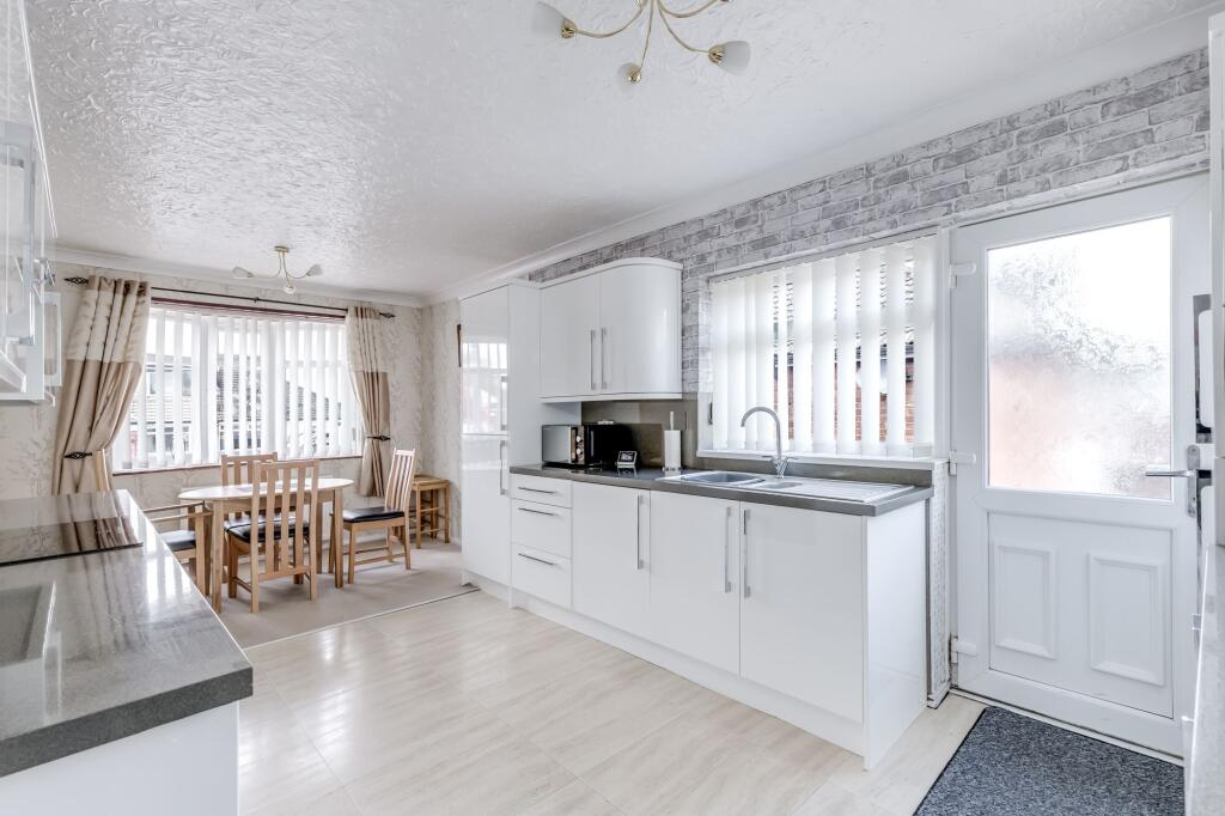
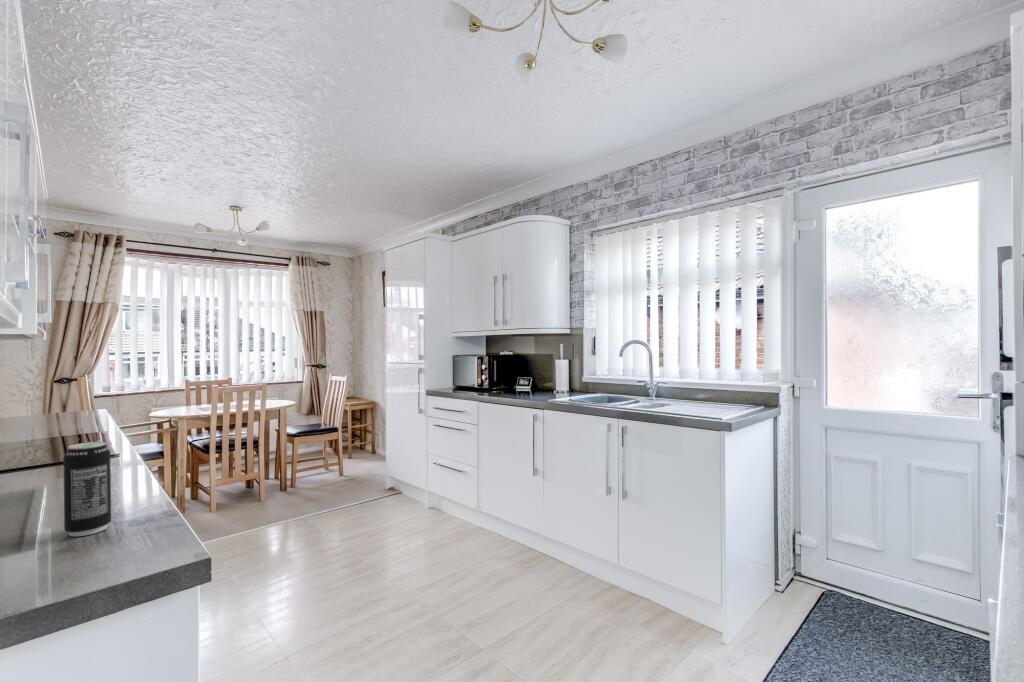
+ beverage can [62,441,112,537]
